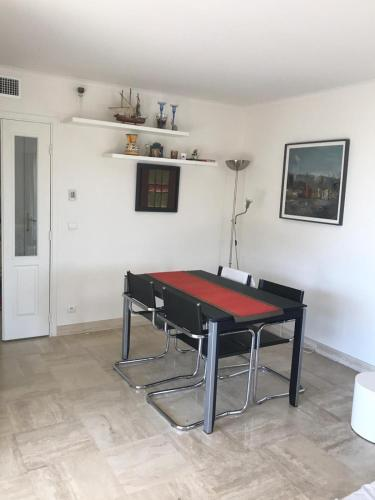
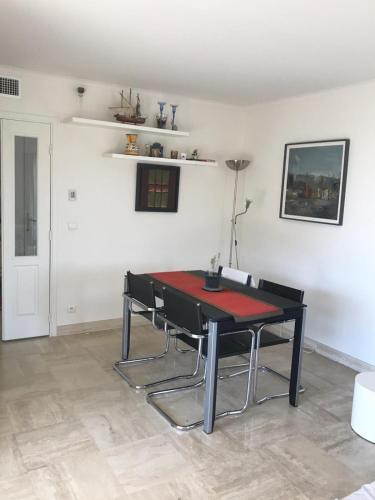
+ potted plant [201,252,224,292]
